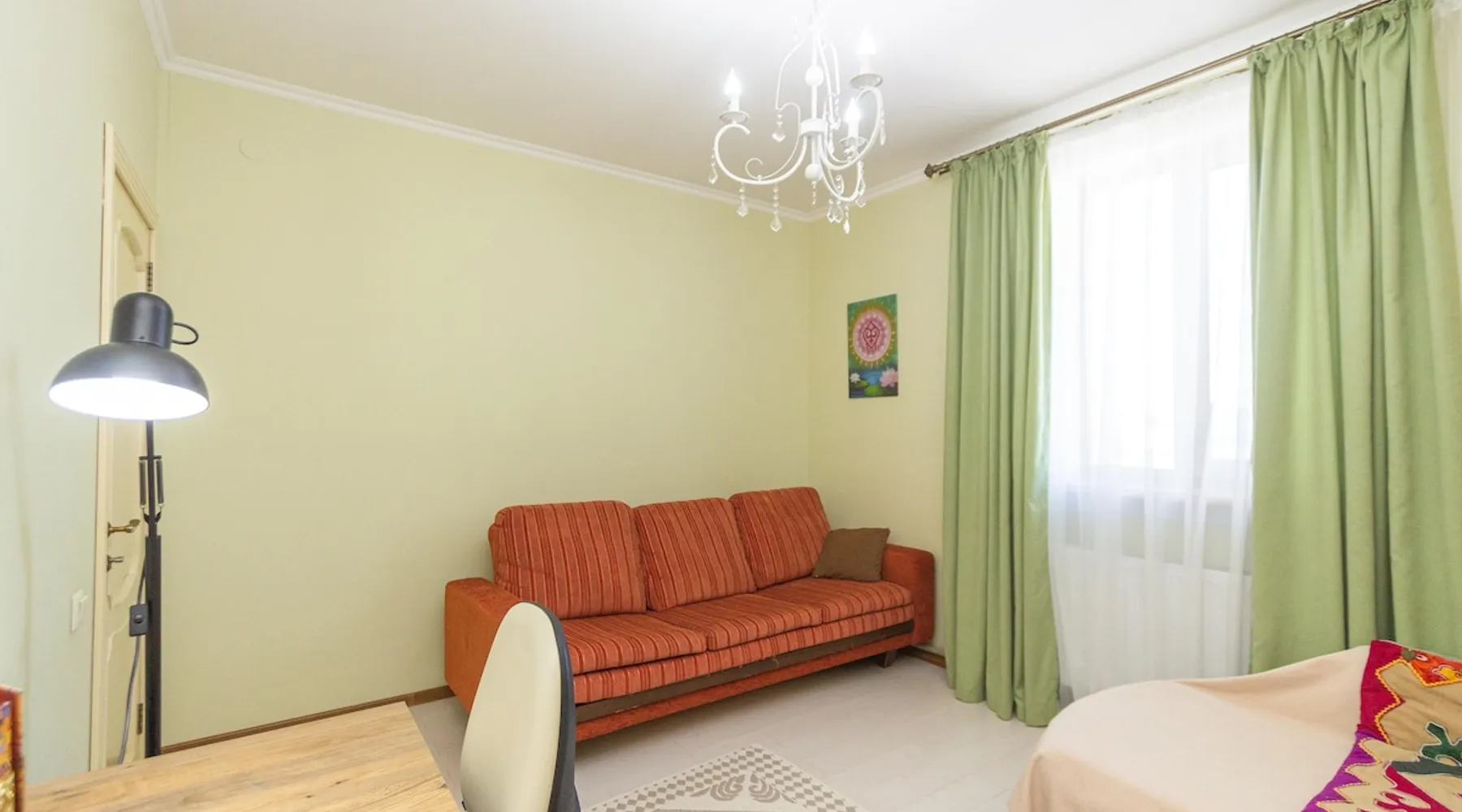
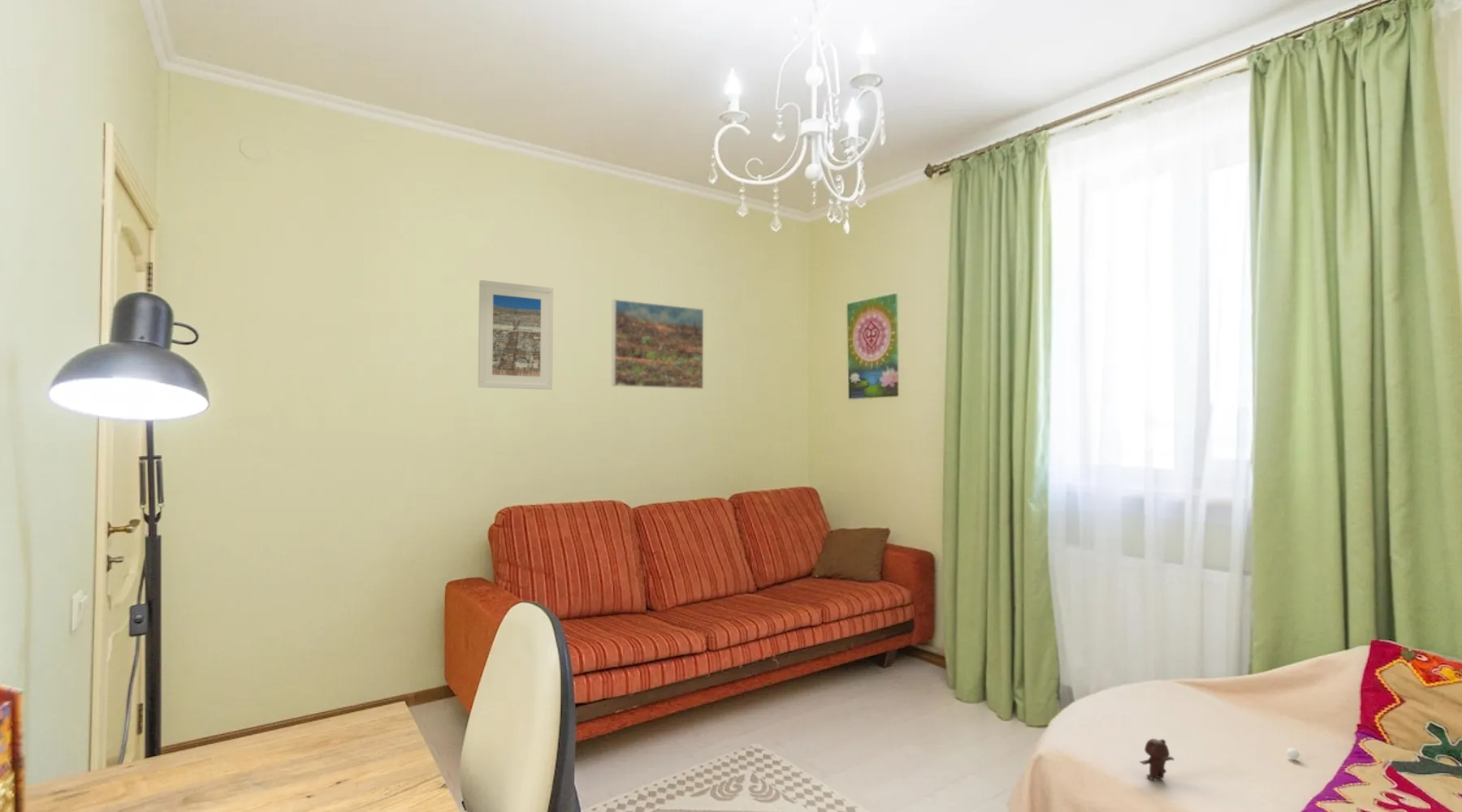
+ bear [1139,738,1300,781]
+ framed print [478,279,554,391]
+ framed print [611,299,704,390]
